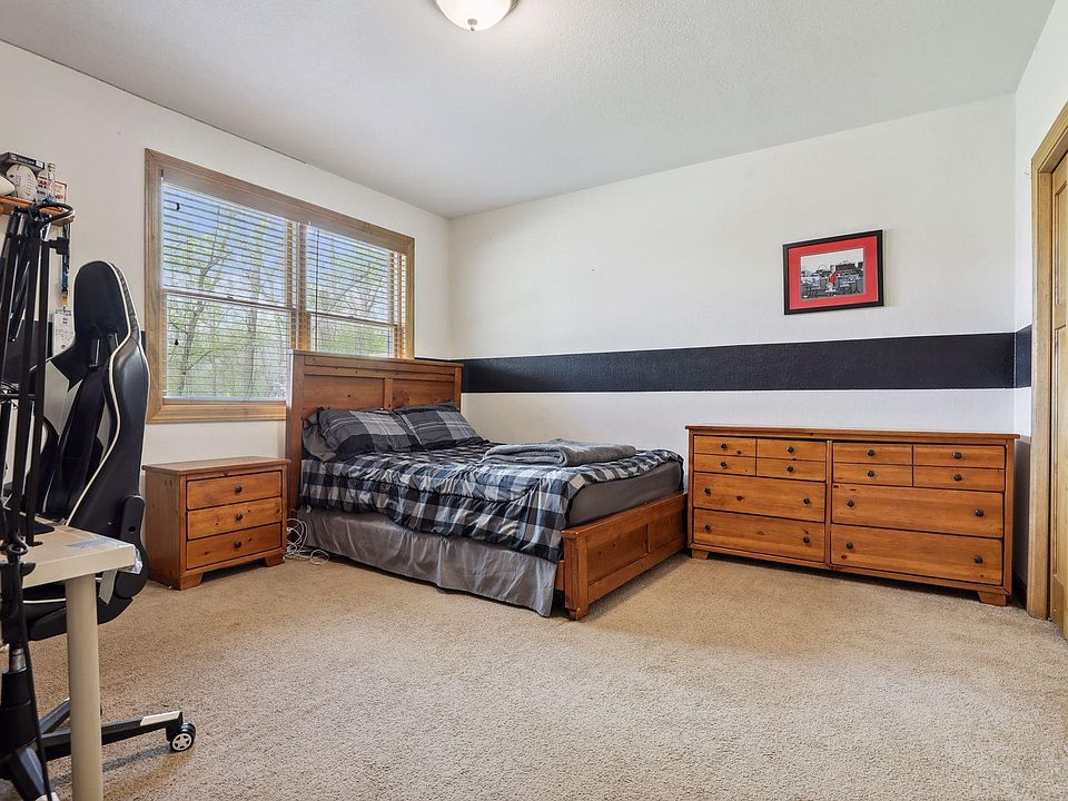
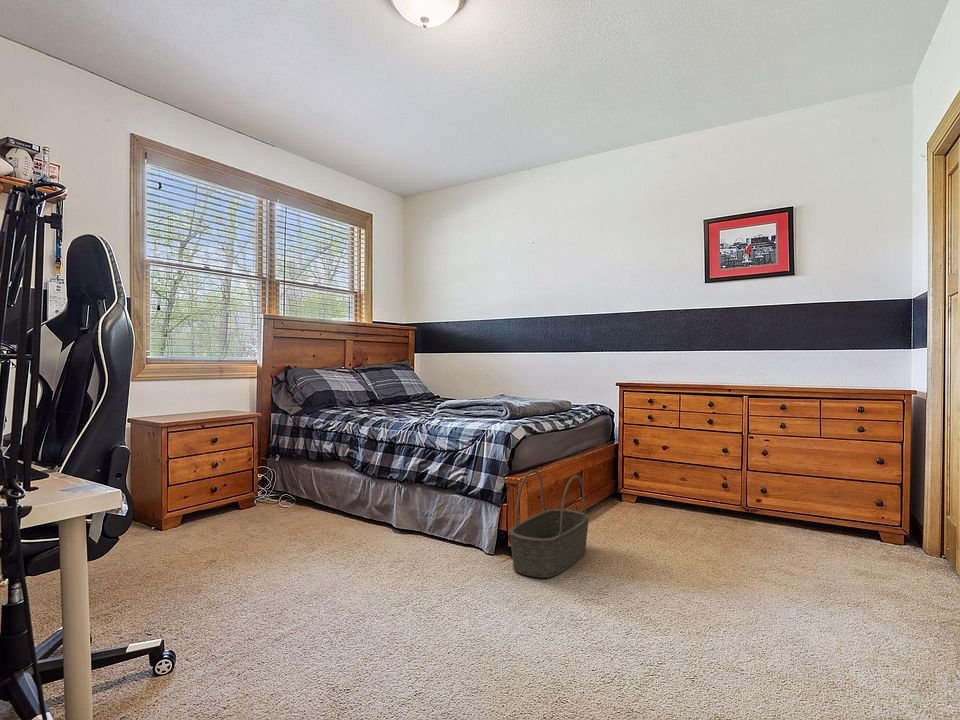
+ basket [509,469,590,579]
